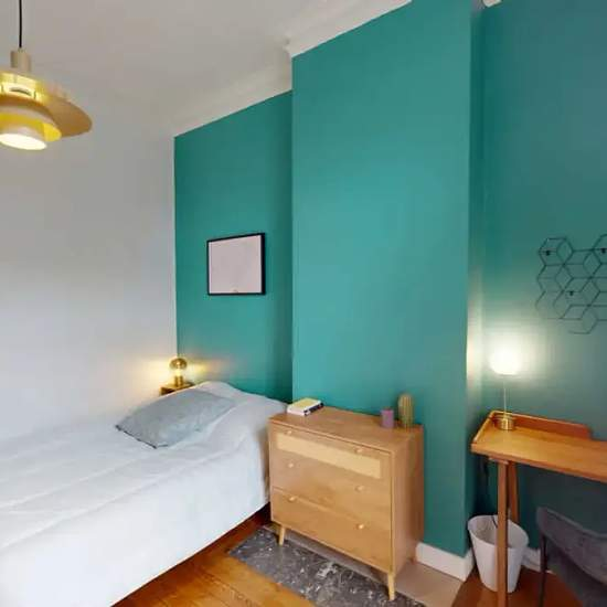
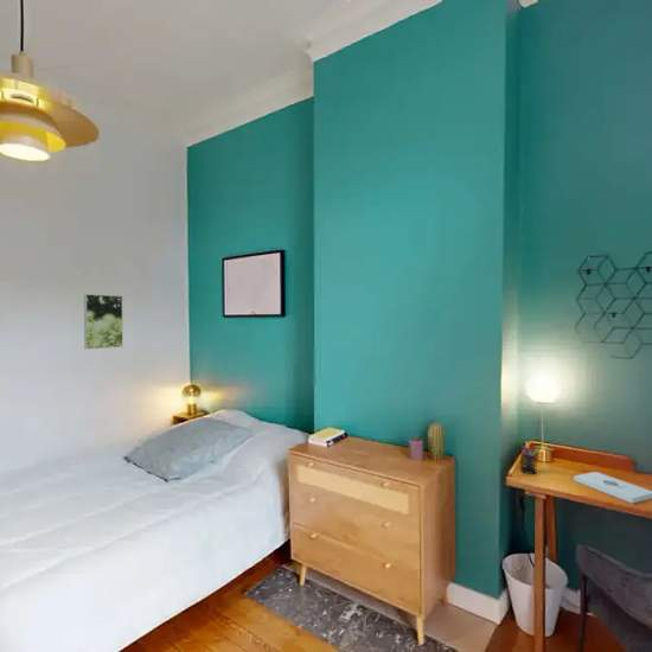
+ notepad [573,471,652,505]
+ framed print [83,293,124,350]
+ pen holder [519,440,542,475]
